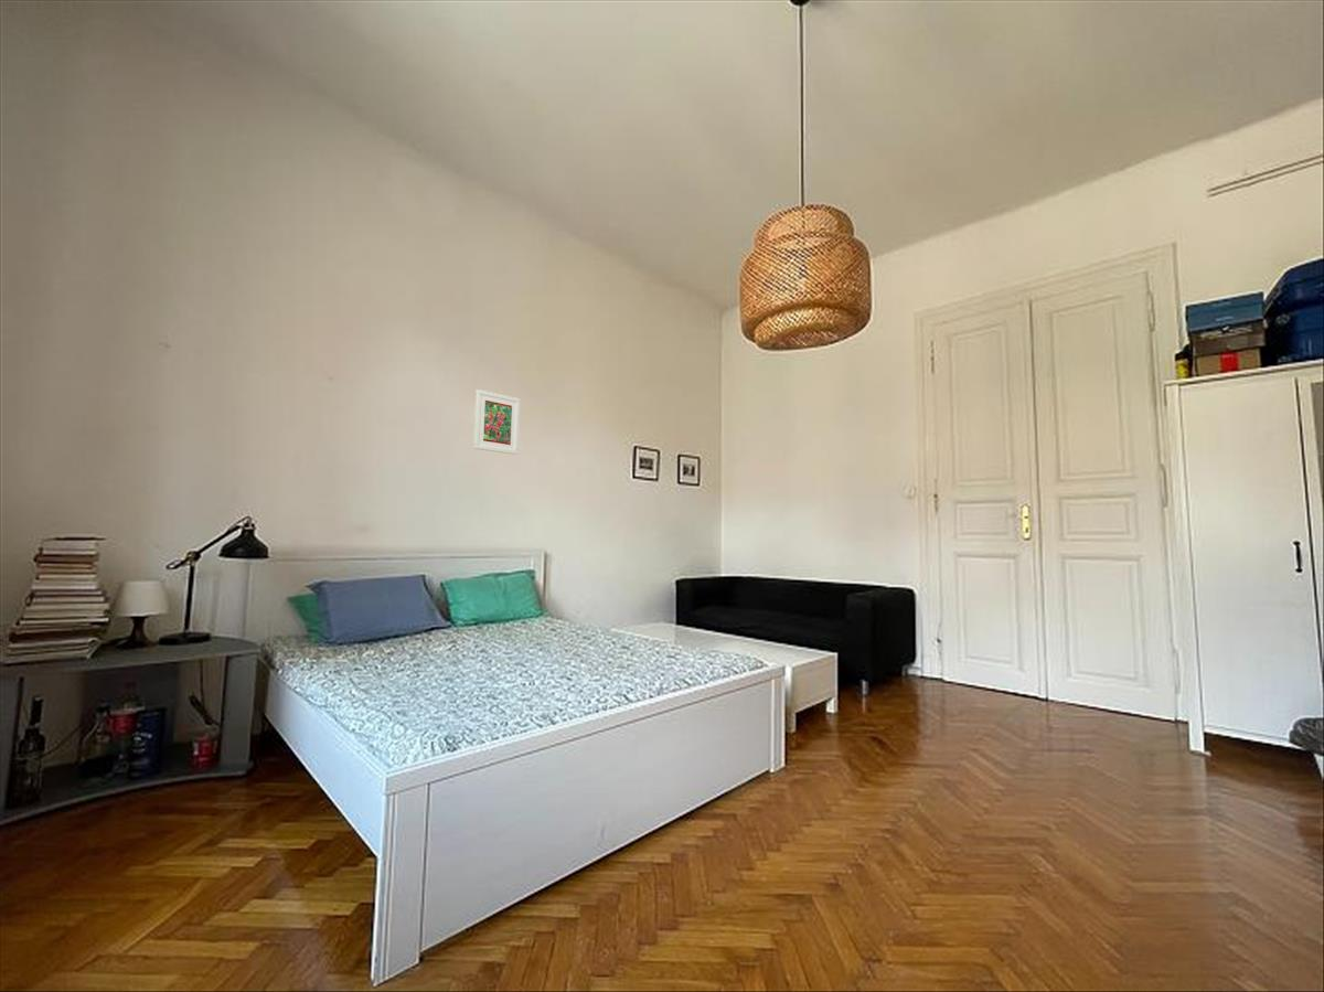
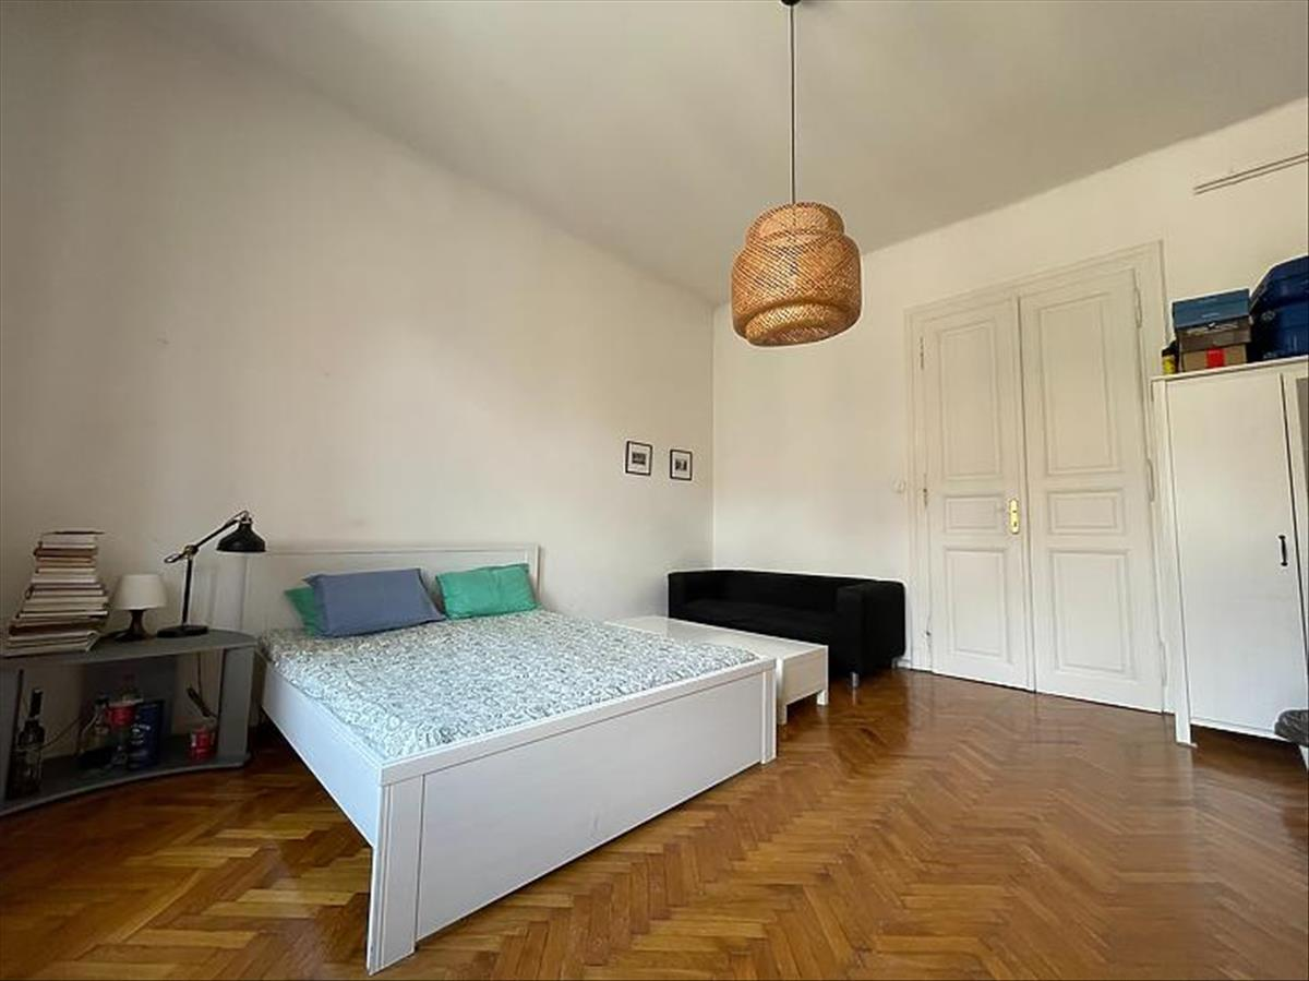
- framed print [472,388,521,456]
